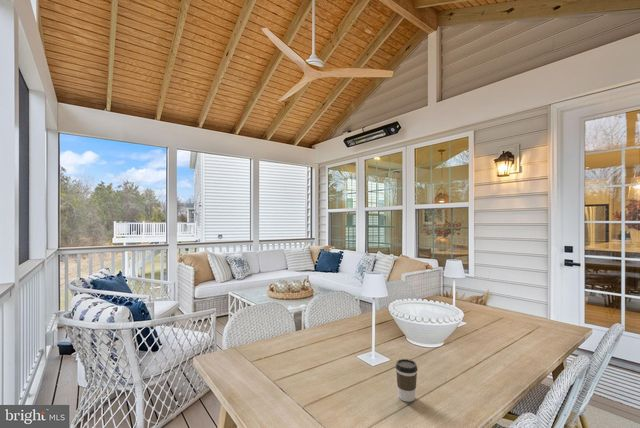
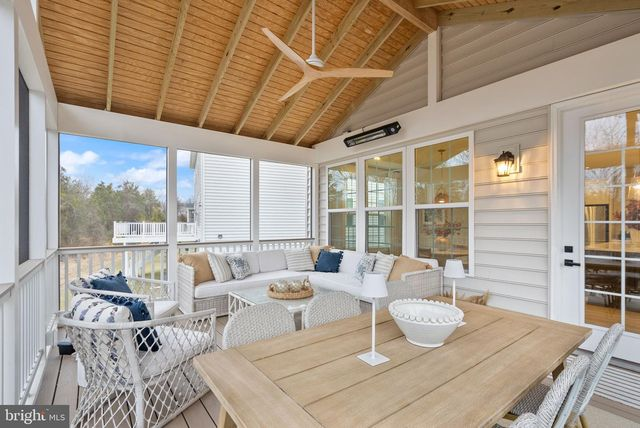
- coffee cup [395,358,419,403]
